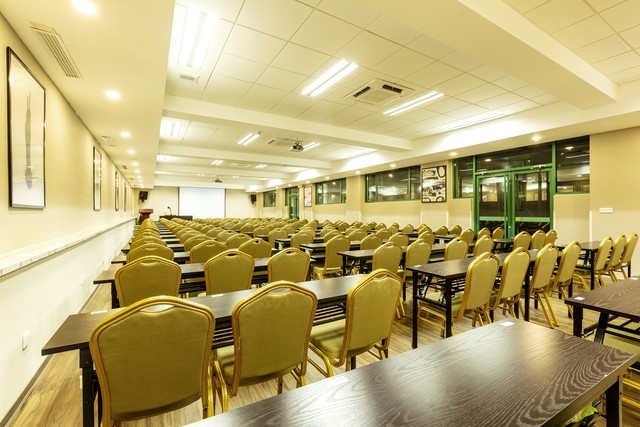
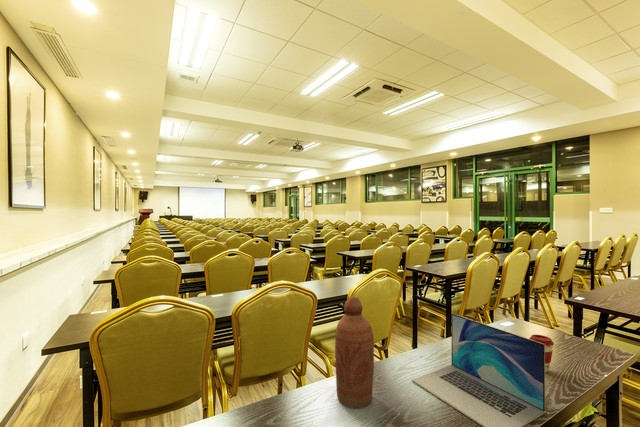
+ coffee cup [528,334,555,373]
+ laptop [411,313,546,427]
+ bottle [334,295,375,409]
